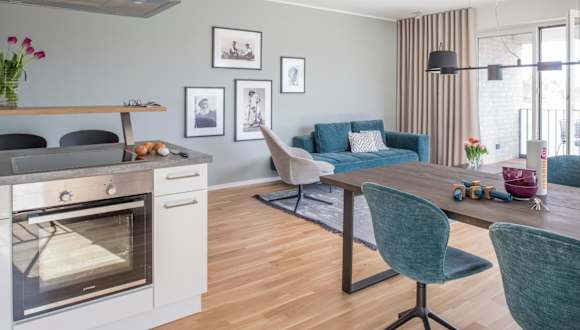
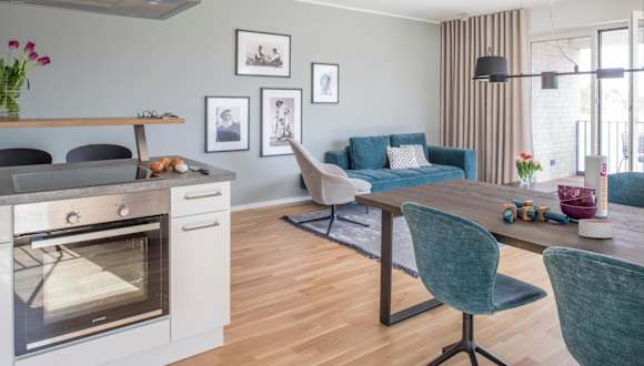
+ candle [577,218,615,240]
